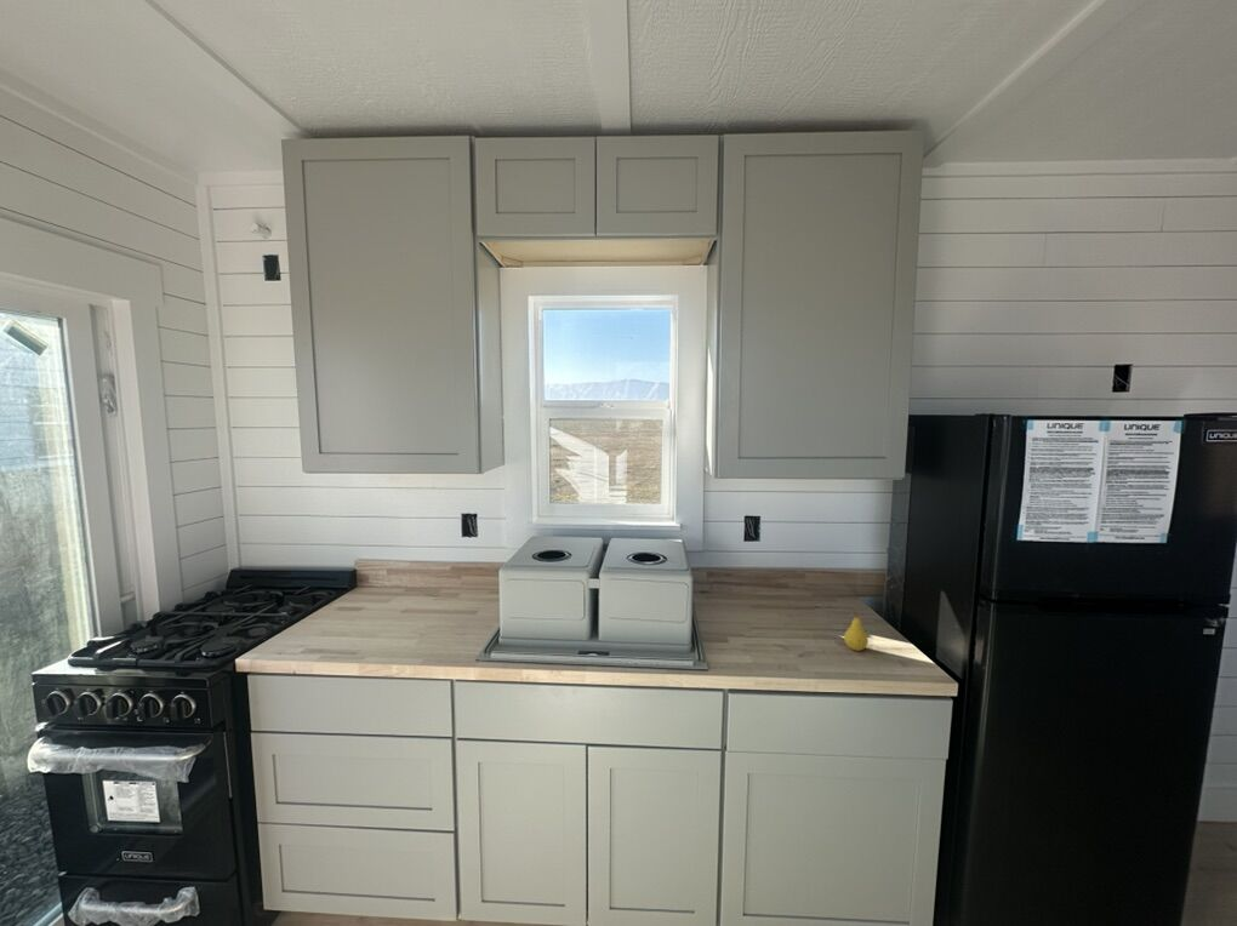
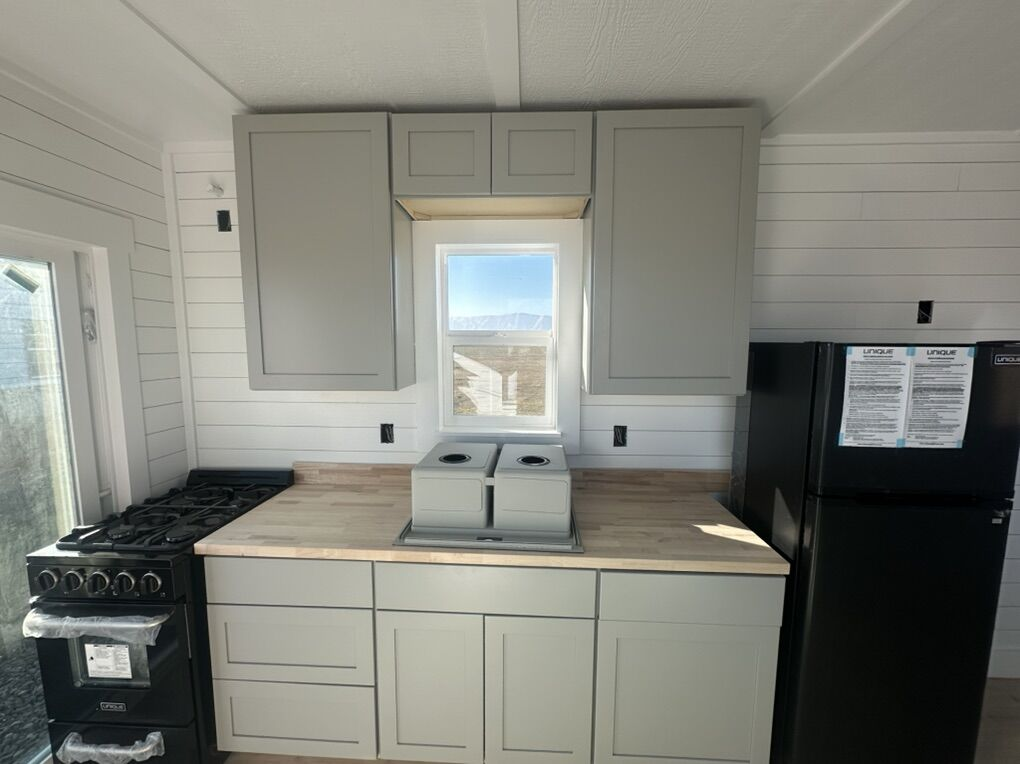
- fruit [843,611,870,652]
